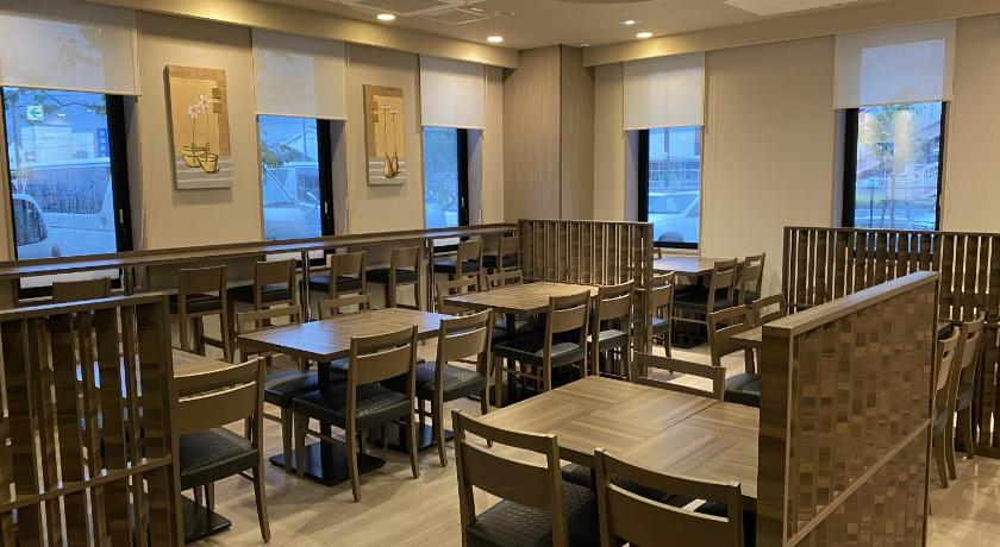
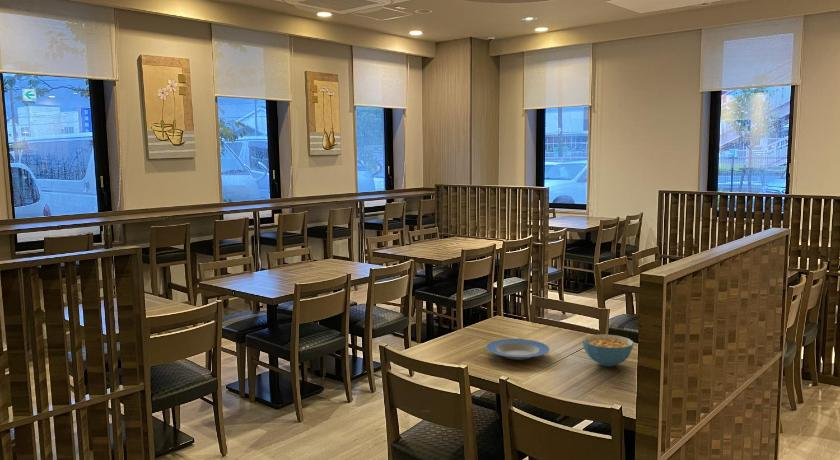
+ cereal bowl [582,333,635,367]
+ plate [485,338,551,361]
